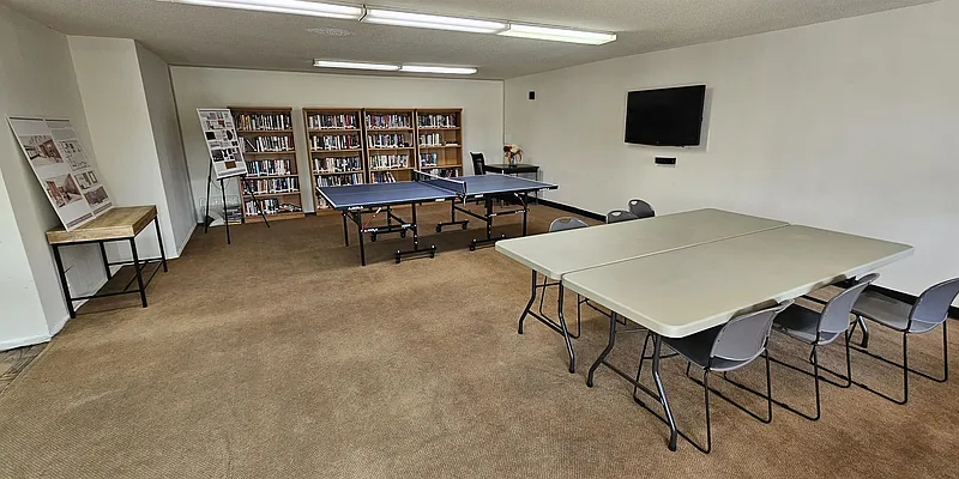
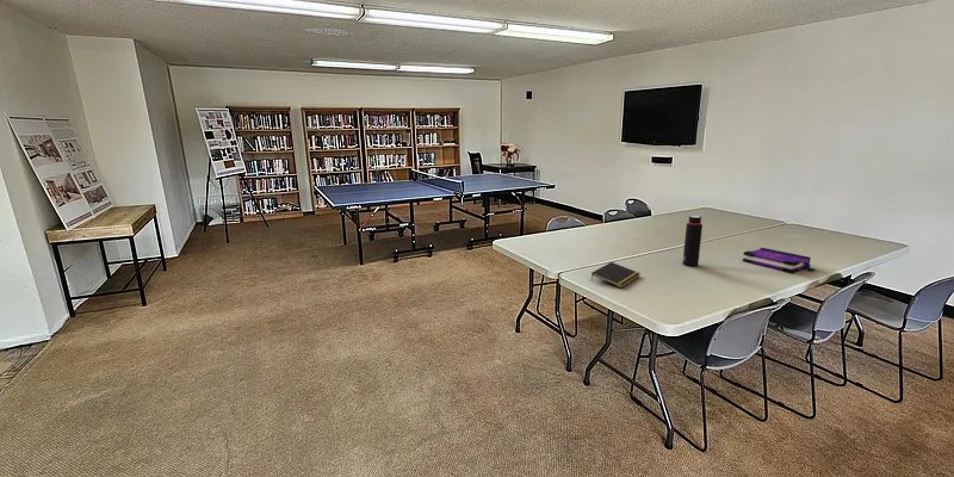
+ water bottle [681,215,704,267]
+ board game [742,247,817,274]
+ notepad [590,261,642,289]
